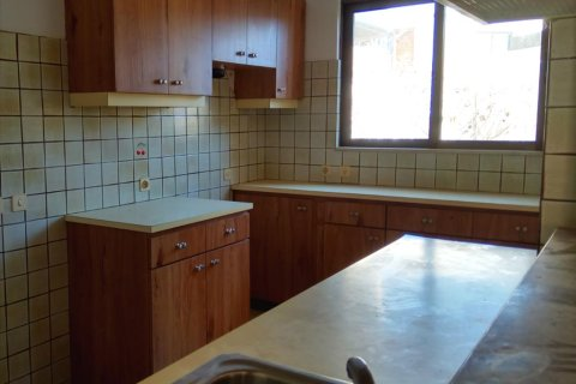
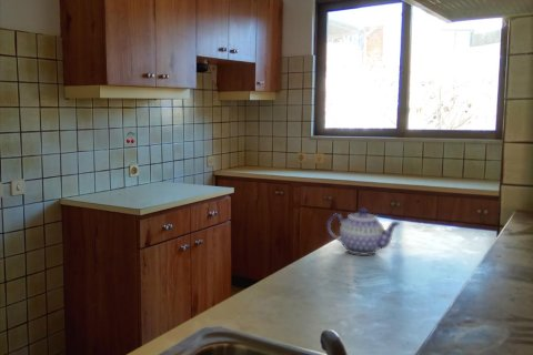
+ teapot [326,207,401,256]
